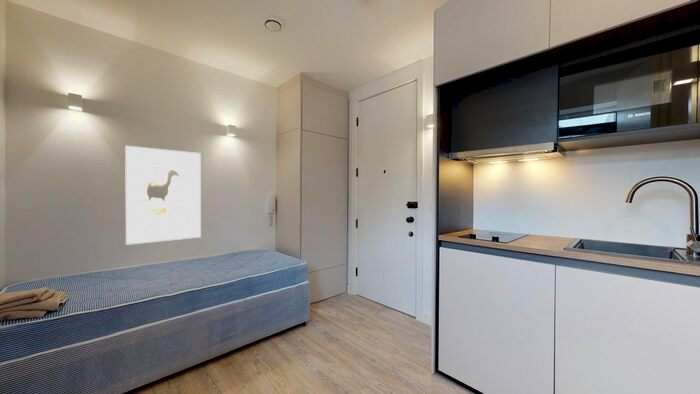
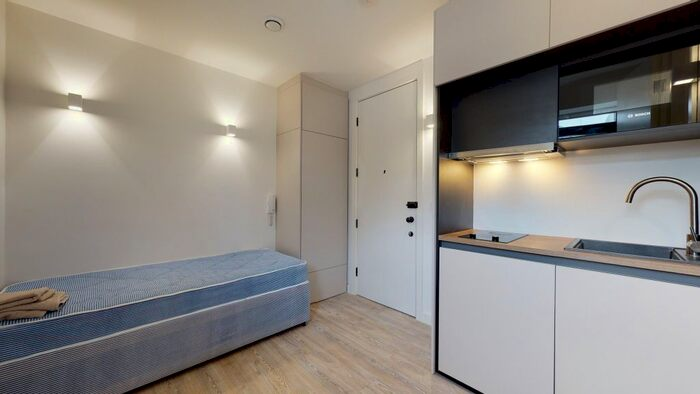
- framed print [124,145,202,246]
